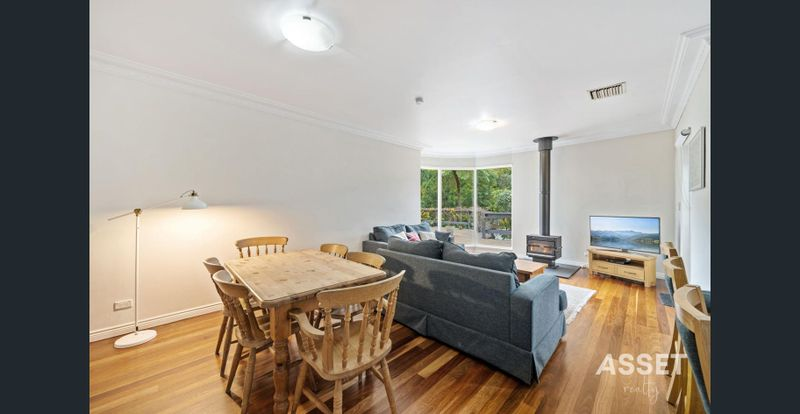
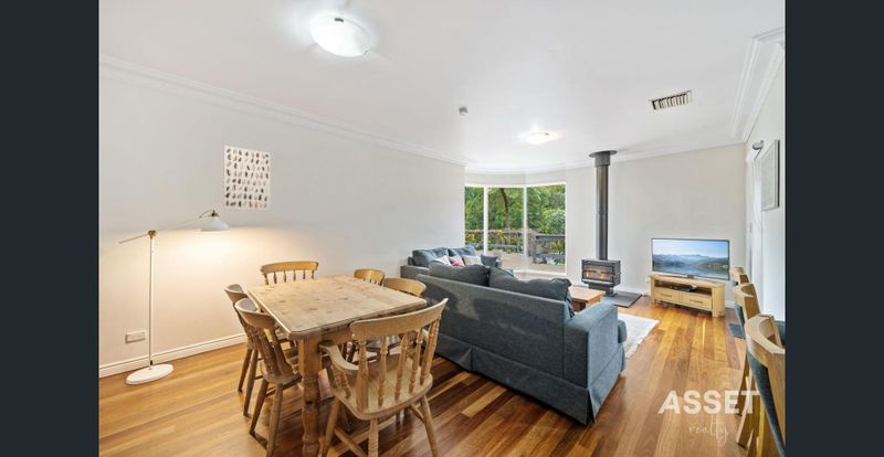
+ wall art [222,145,272,212]
